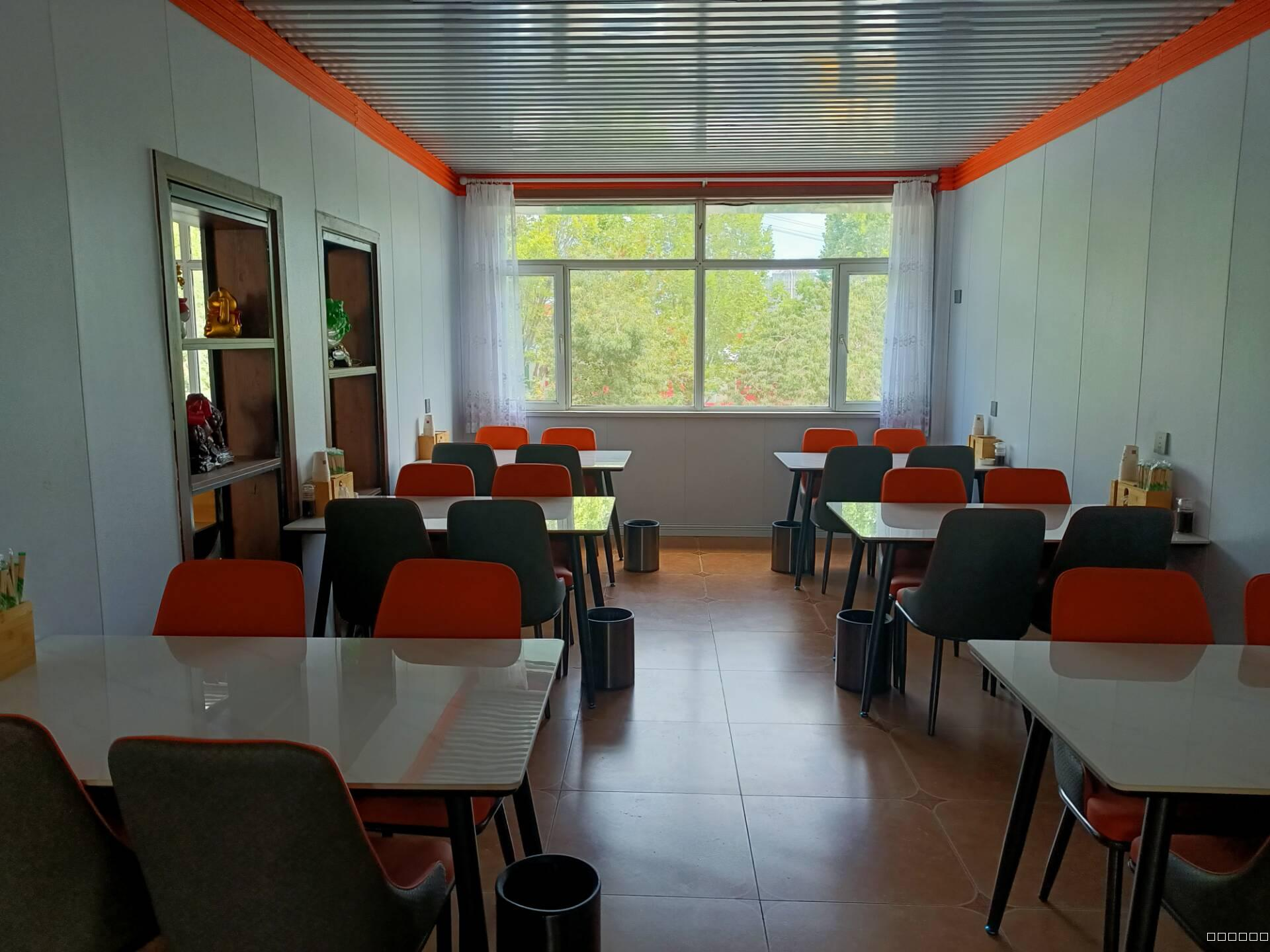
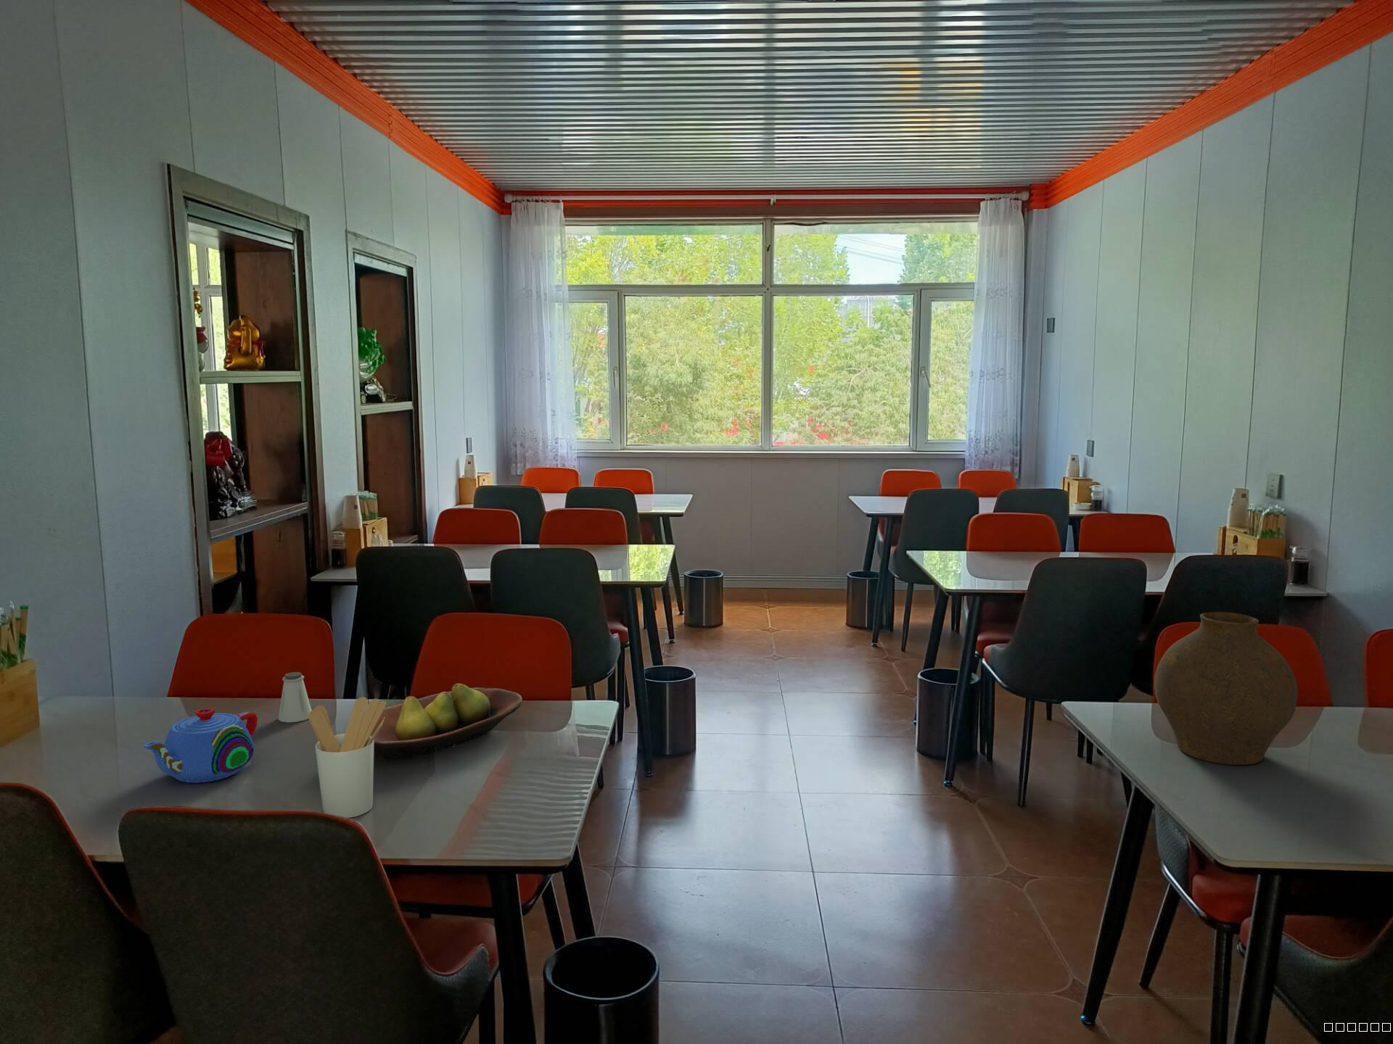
+ vase [1154,611,1298,765]
+ saltshaker [278,671,312,723]
+ fruit bowl [370,683,523,761]
+ utensil holder [308,696,387,818]
+ teapot [143,707,258,784]
